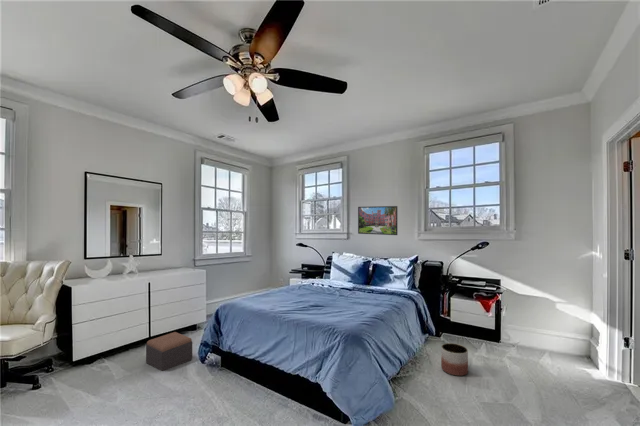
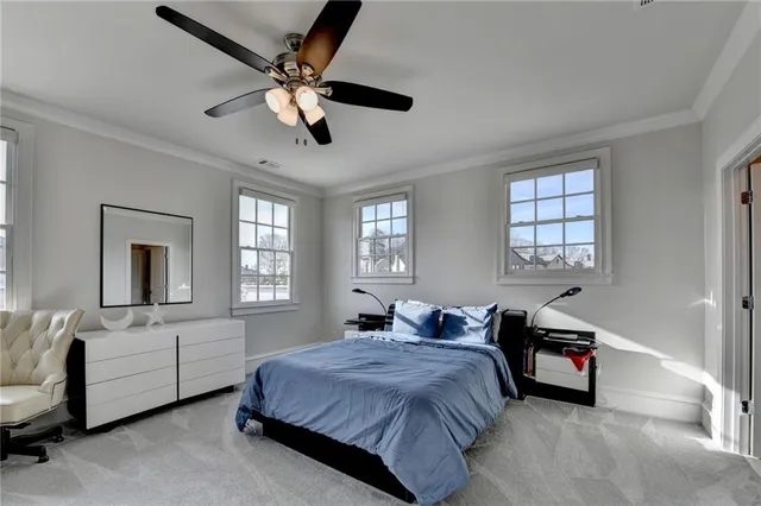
- footstool [145,331,193,372]
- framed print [357,205,398,236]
- planter [440,342,469,377]
